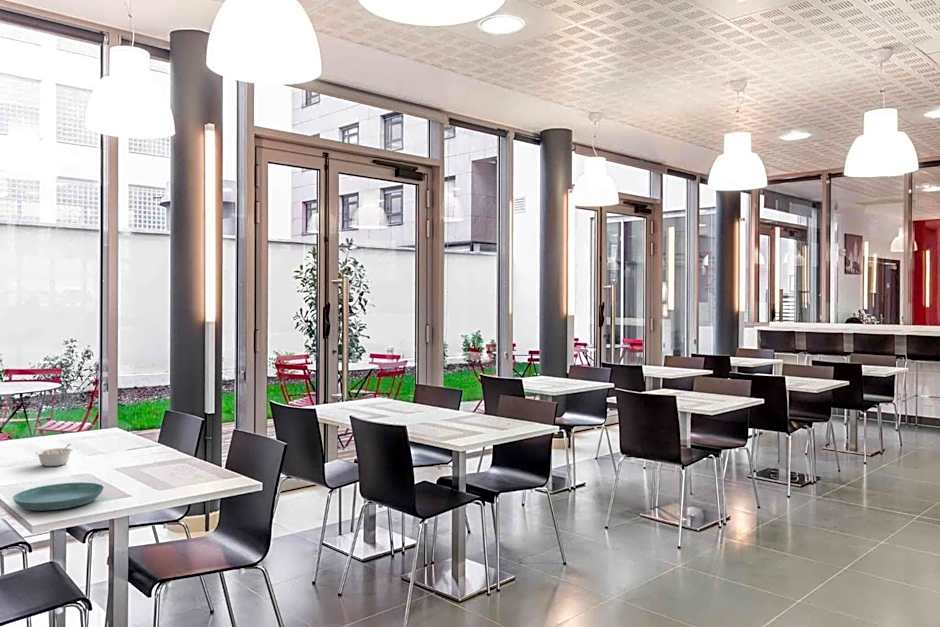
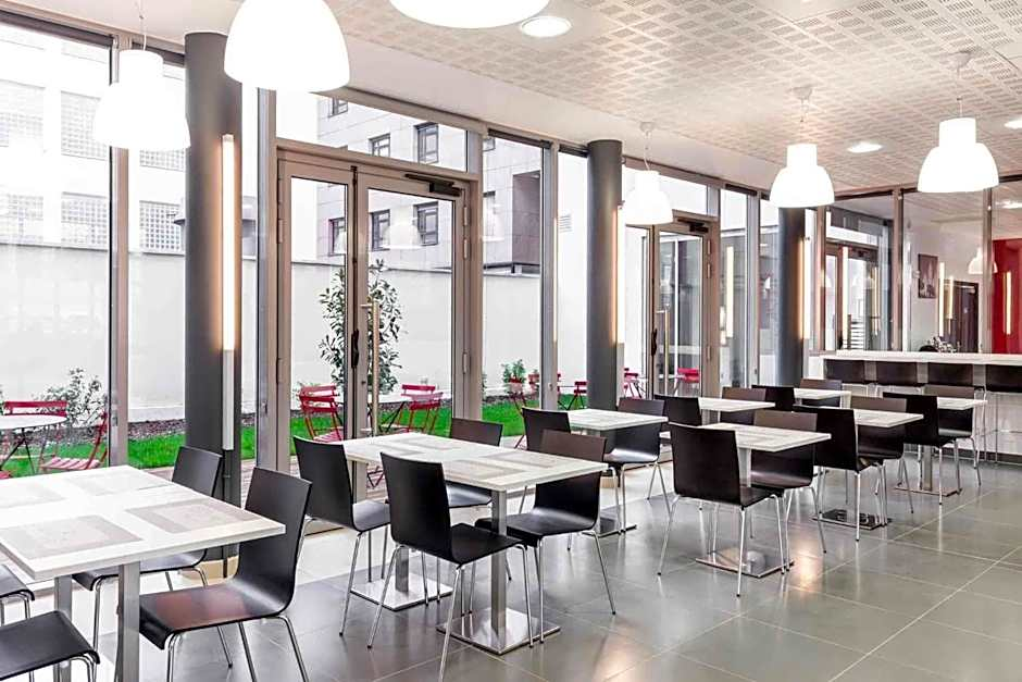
- saucer [12,481,105,512]
- legume [35,443,74,467]
